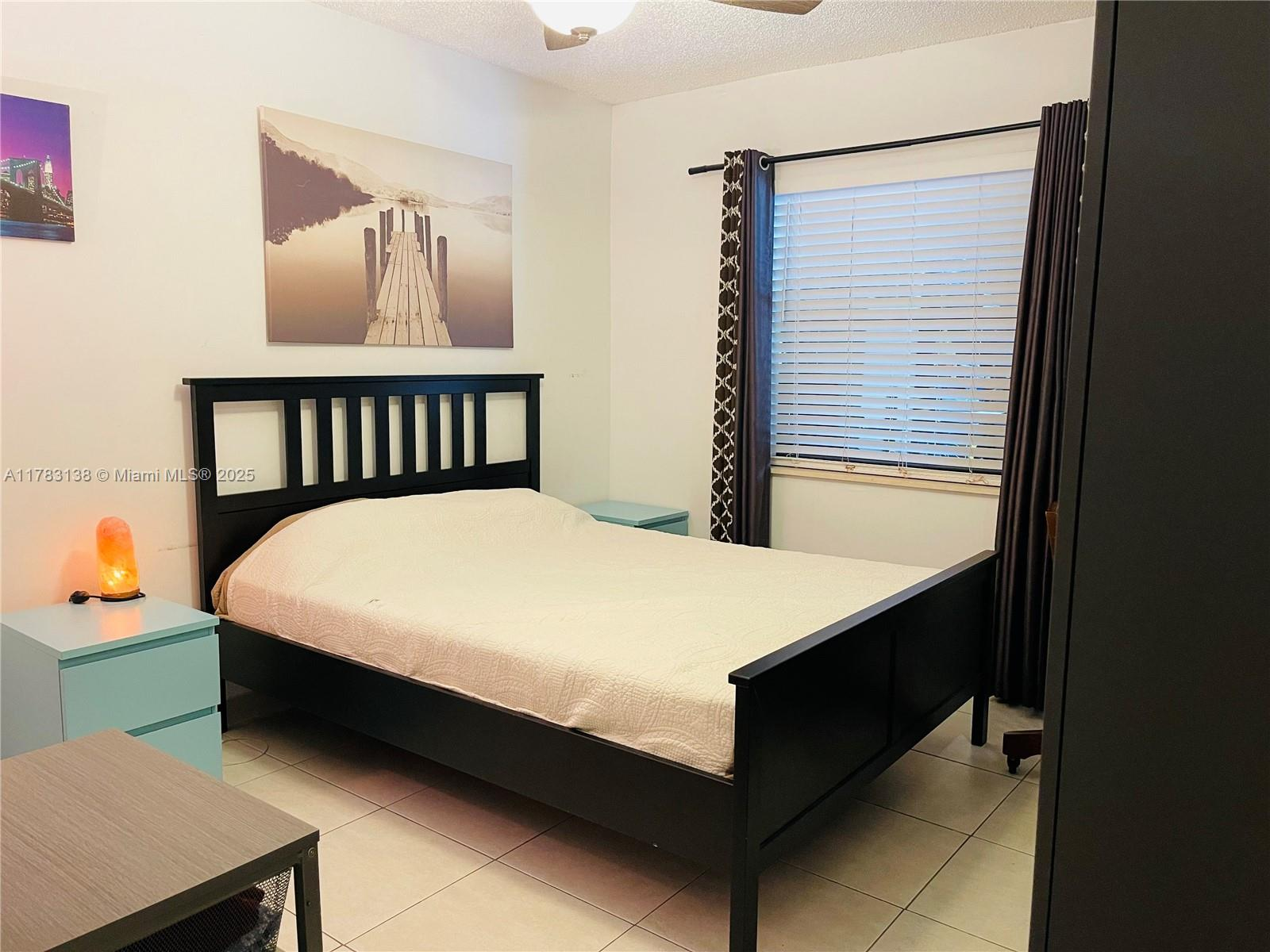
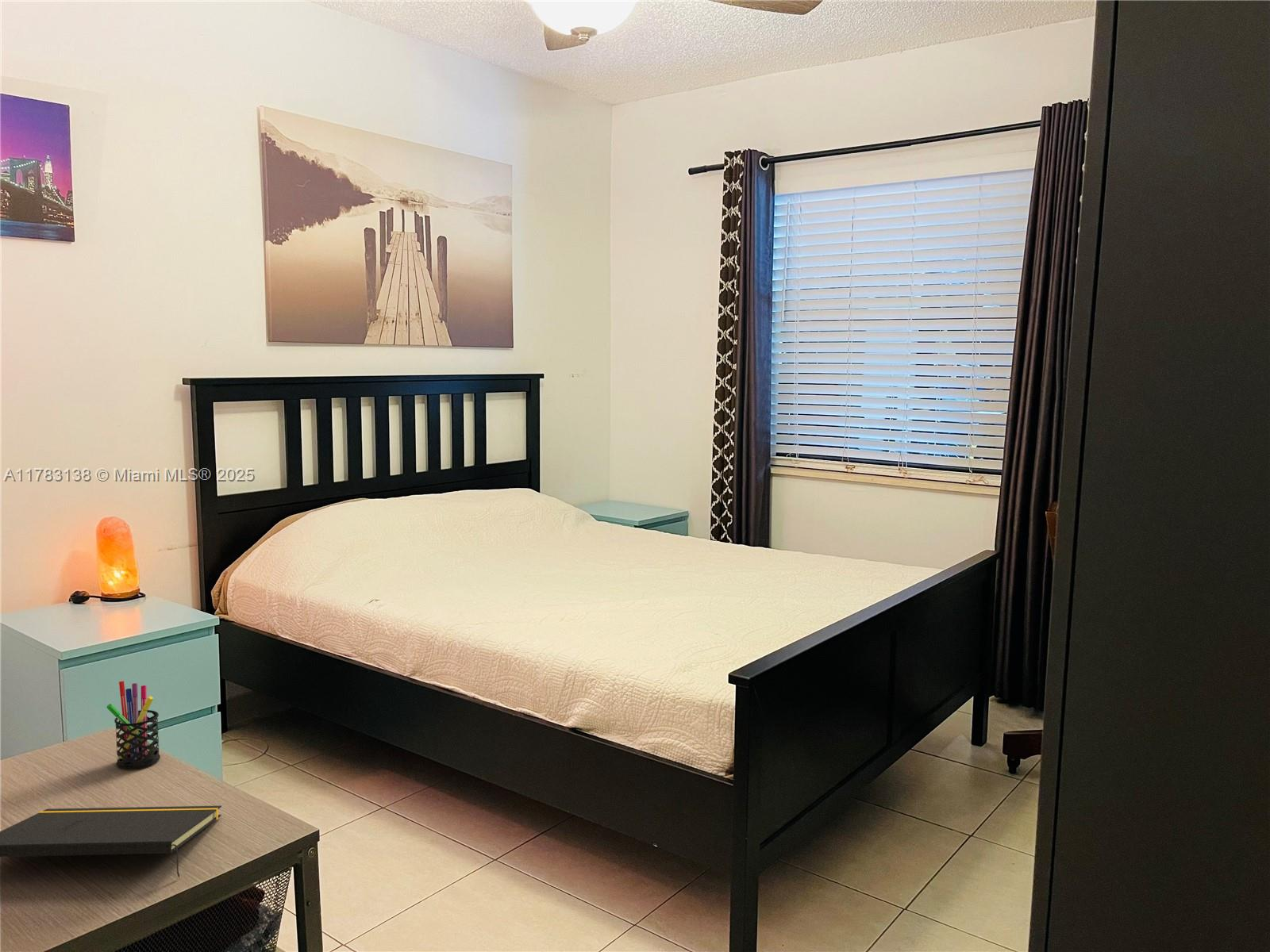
+ pen holder [106,680,161,770]
+ notepad [0,805,222,878]
